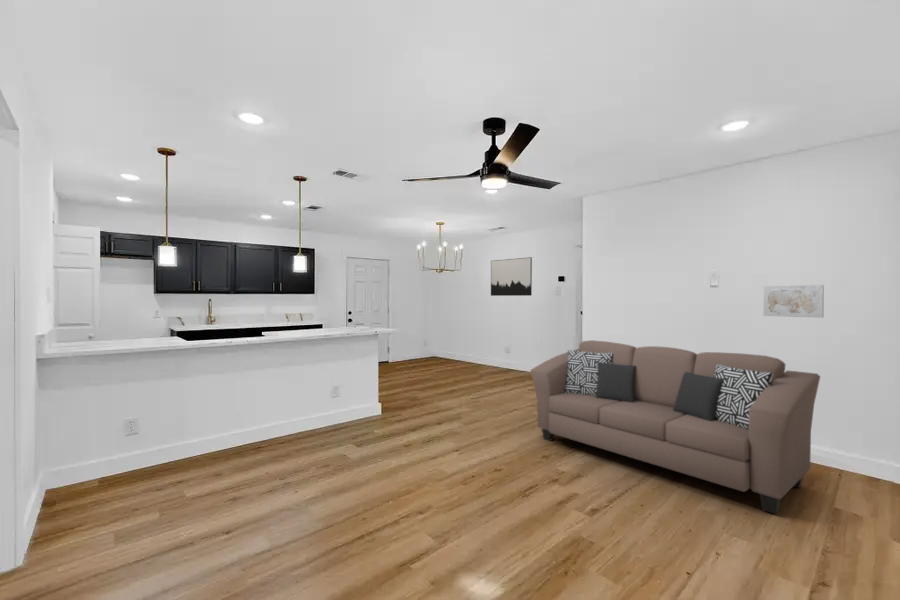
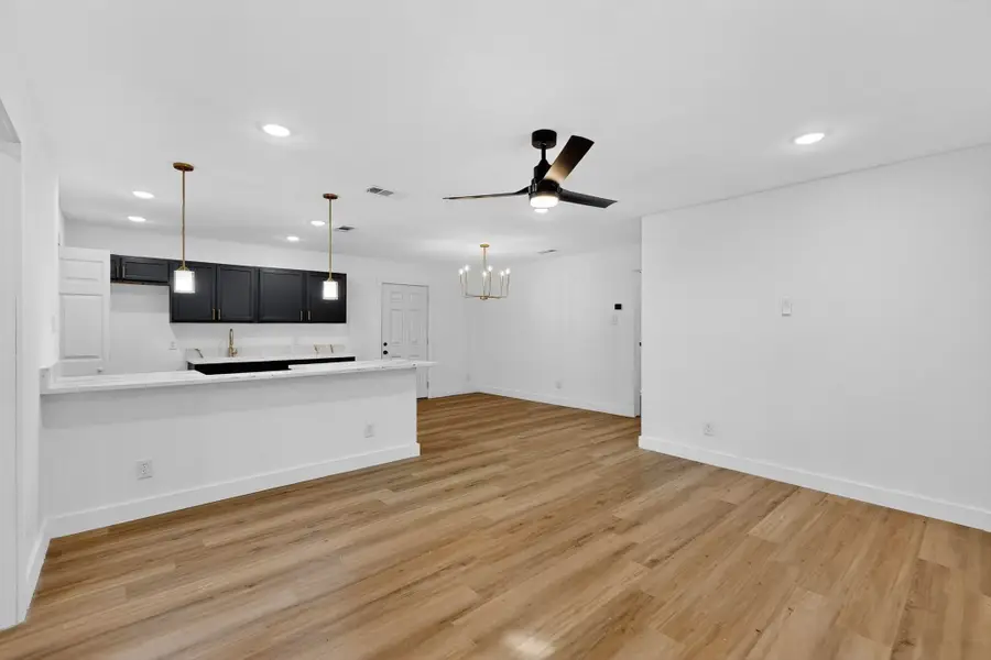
- wall art [490,256,533,297]
- sofa [529,339,821,515]
- wall art [762,284,825,319]
